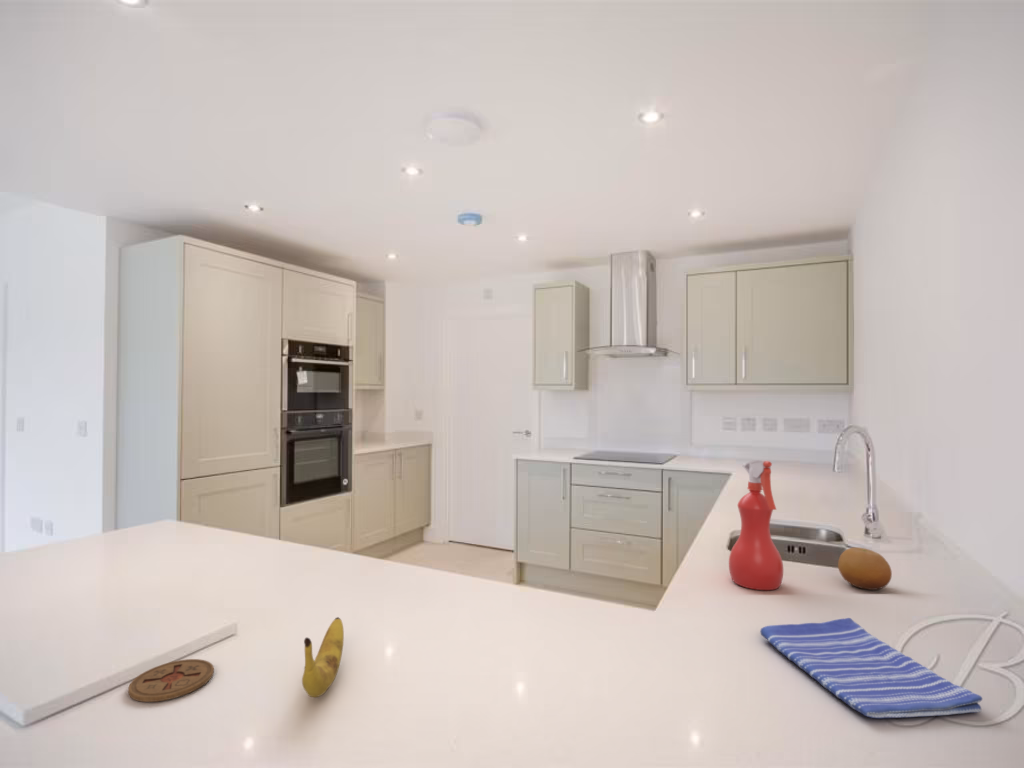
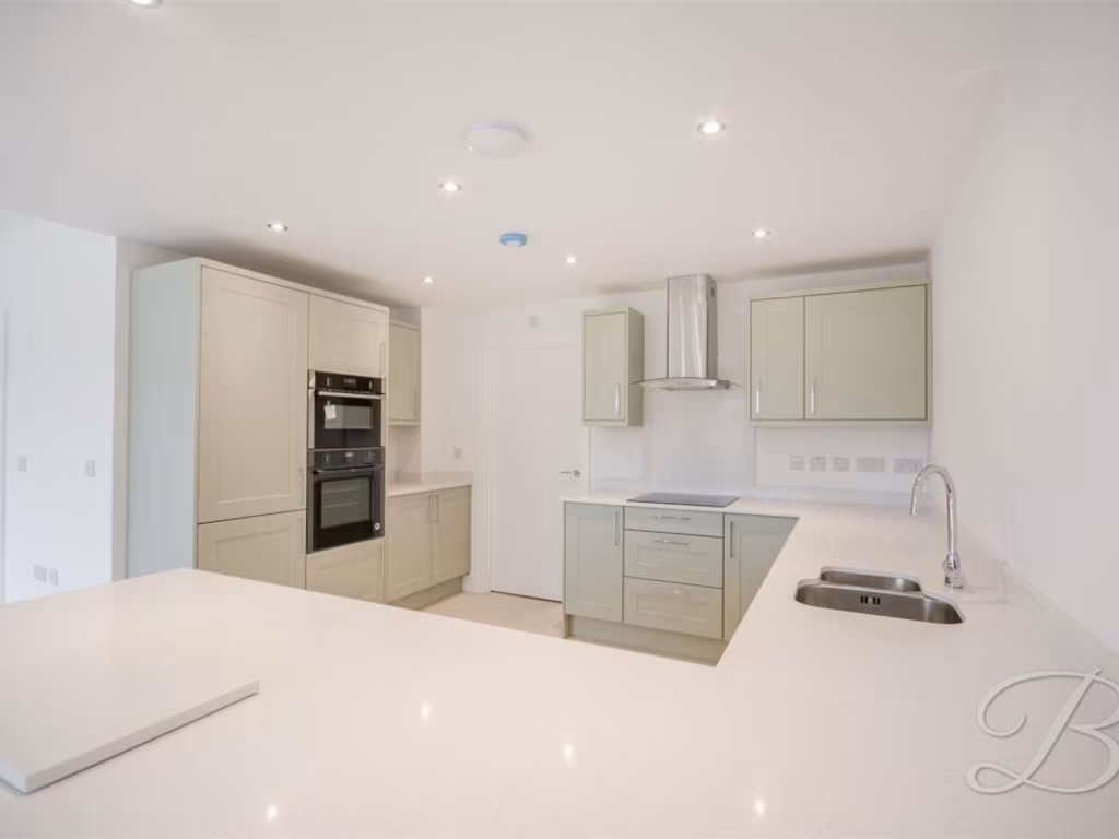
- coaster [127,658,215,703]
- dish towel [760,617,983,719]
- fruit [837,546,893,591]
- spray bottle [728,459,784,591]
- banana [301,616,345,698]
